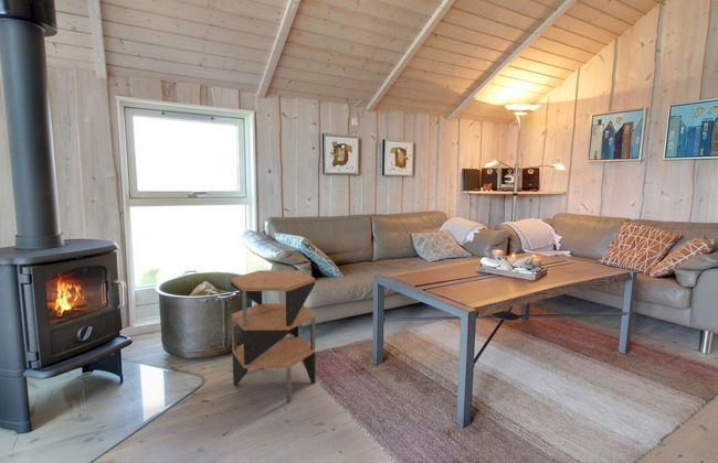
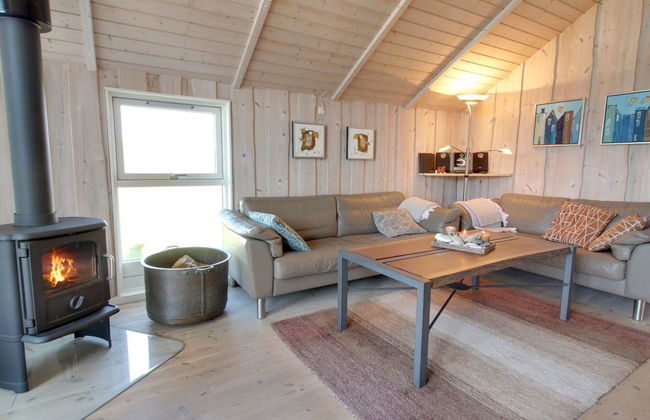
- side table [230,269,316,403]
